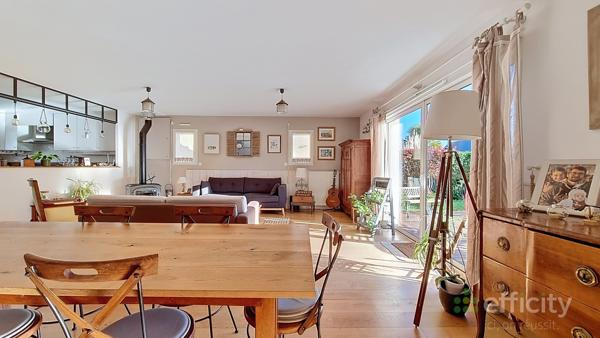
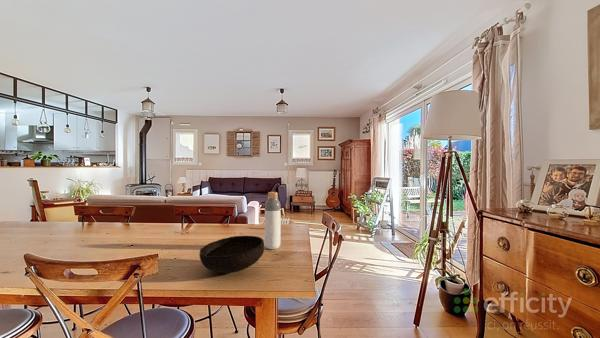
+ bottle [264,191,282,250]
+ bowl [198,235,265,274]
